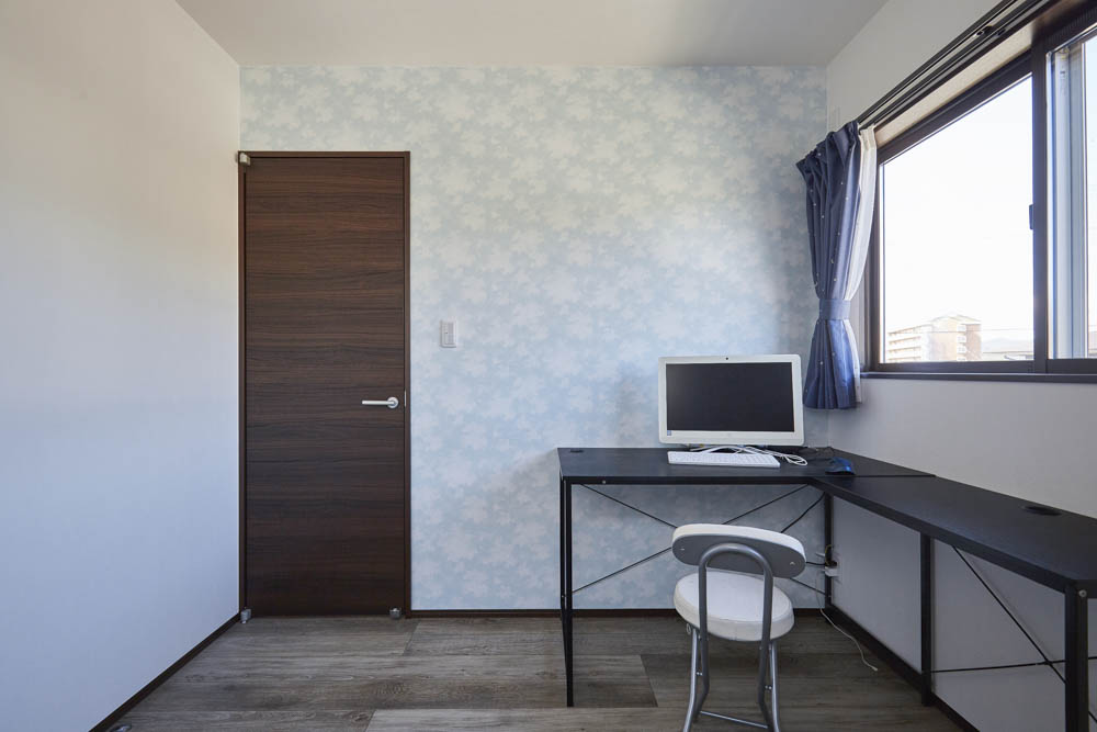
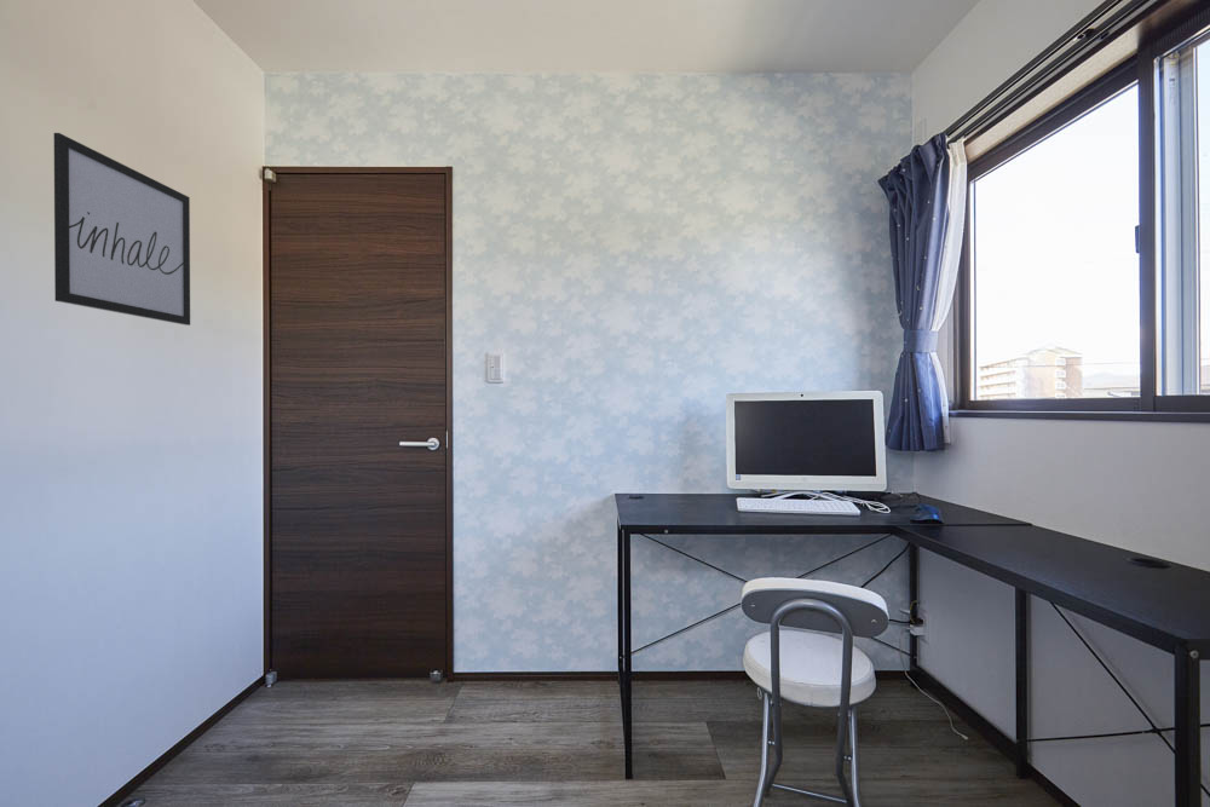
+ wall art [53,132,191,327]
